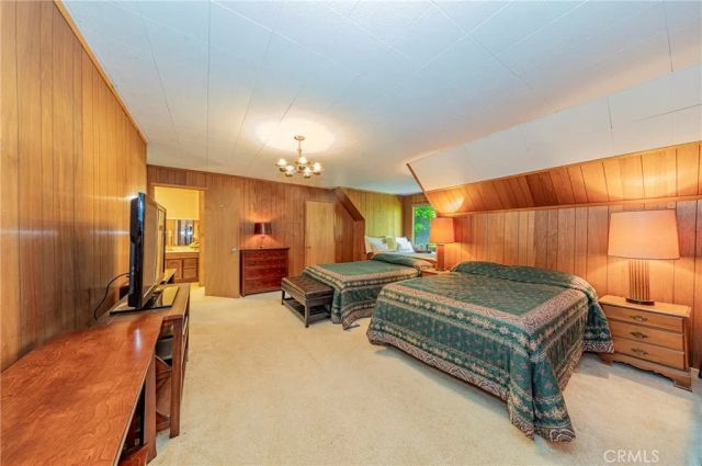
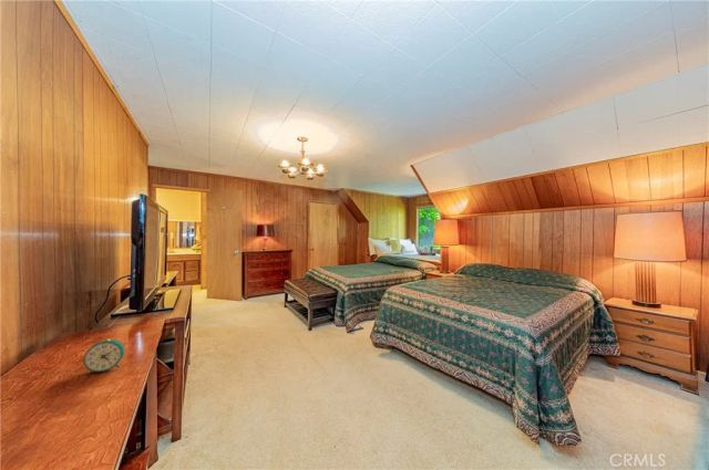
+ alarm clock [82,337,126,375]
